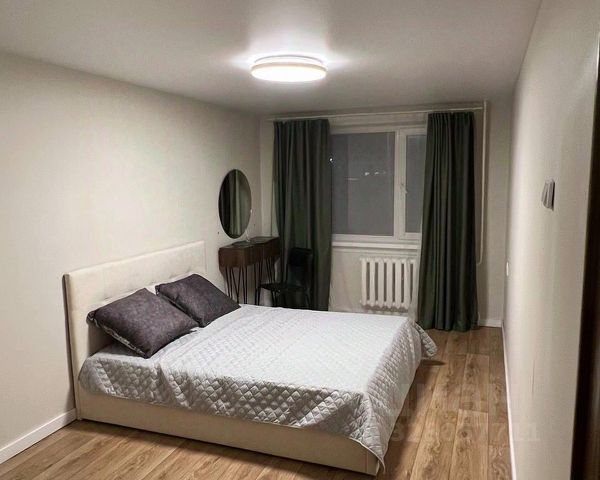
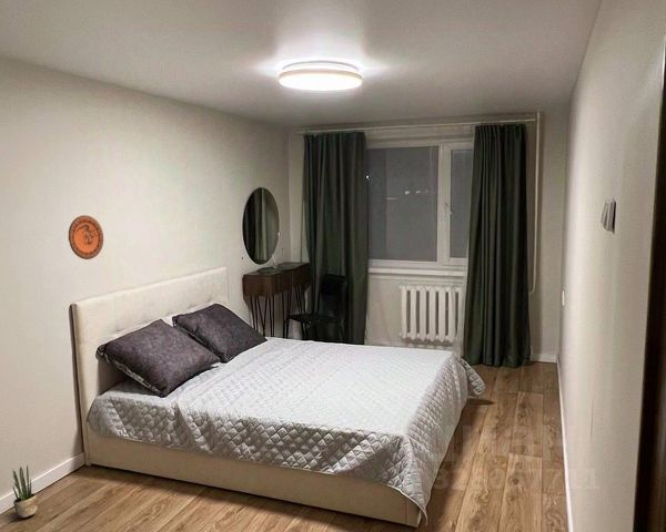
+ potted plant [12,464,39,519]
+ decorative plate [68,214,104,260]
